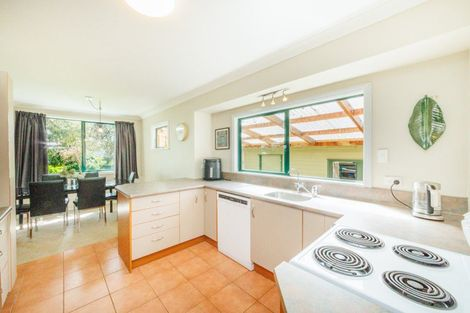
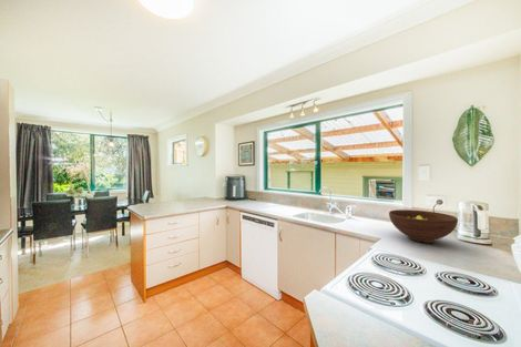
+ fruit bowl [388,208,459,244]
